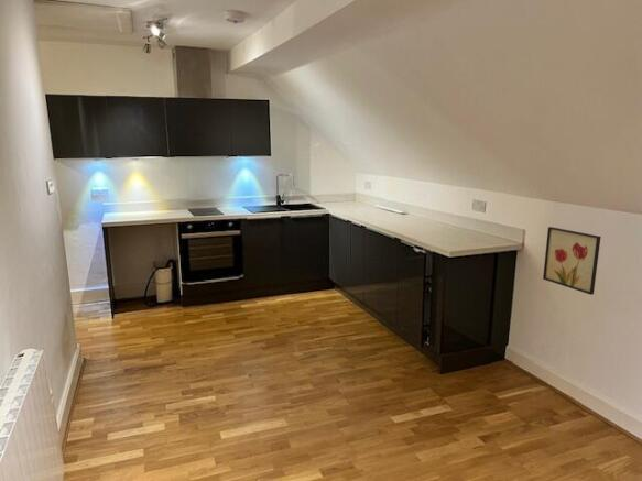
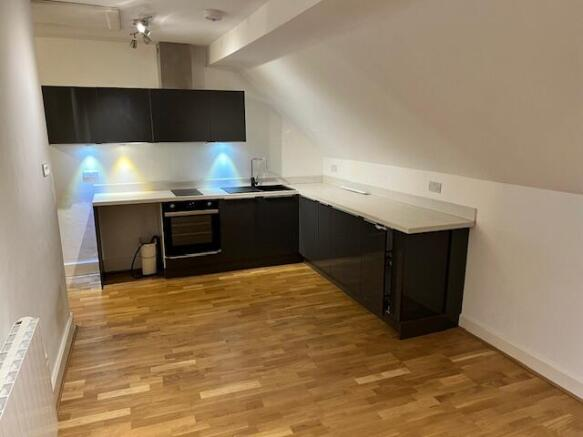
- wall art [542,226,601,296]
